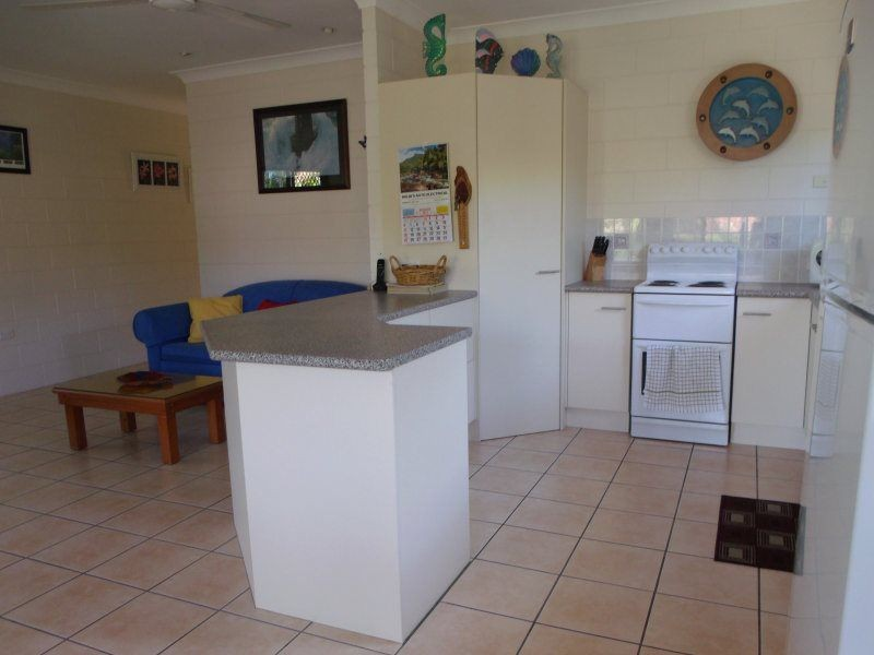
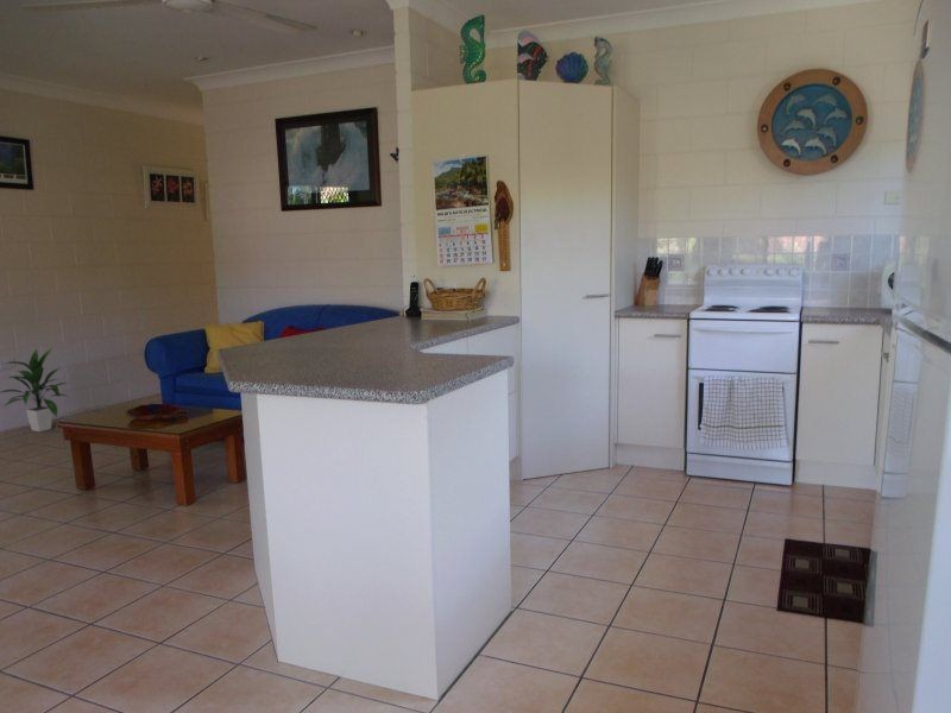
+ indoor plant [0,347,69,433]
